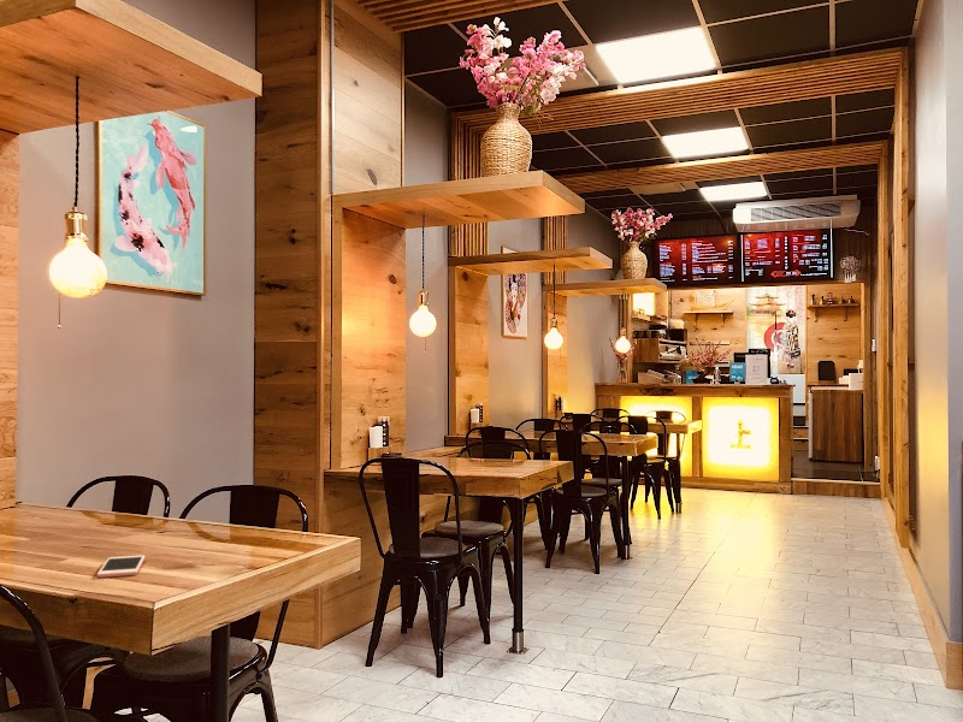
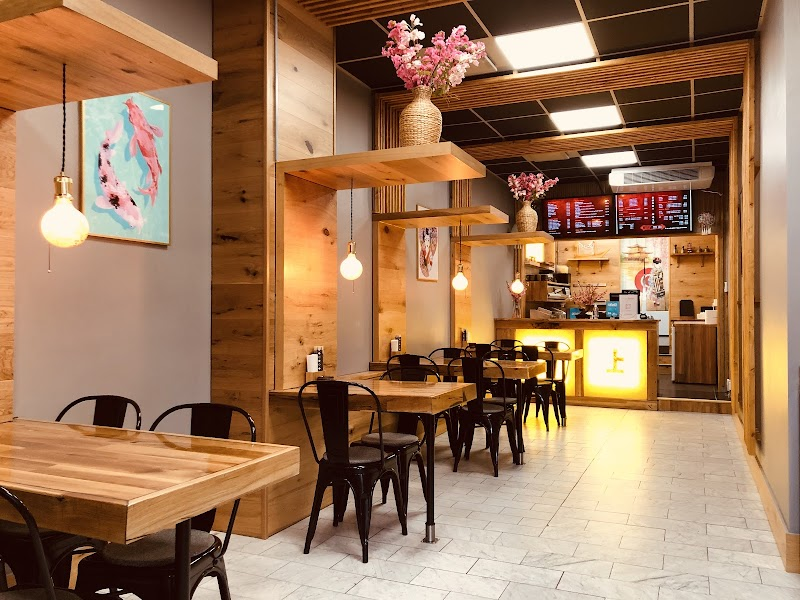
- cell phone [96,555,146,579]
